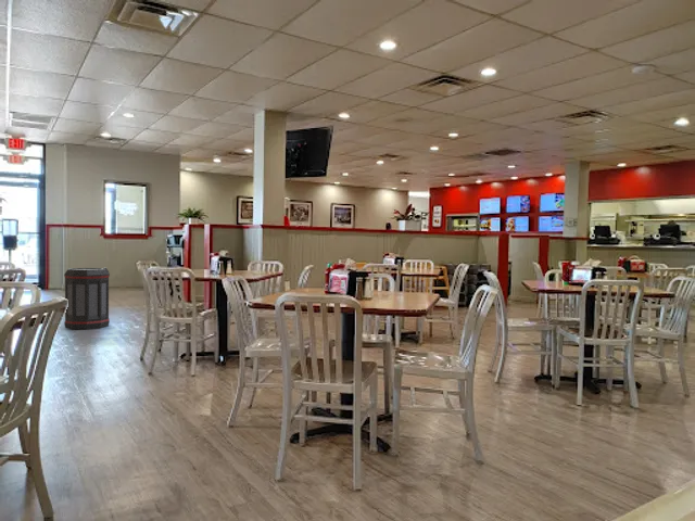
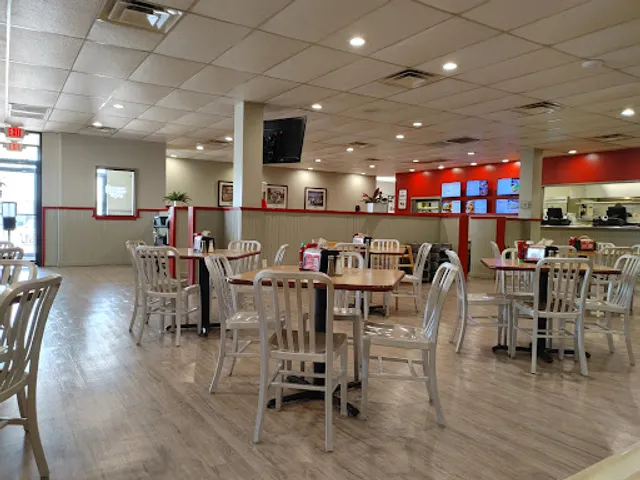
- trash can [63,266,111,330]
